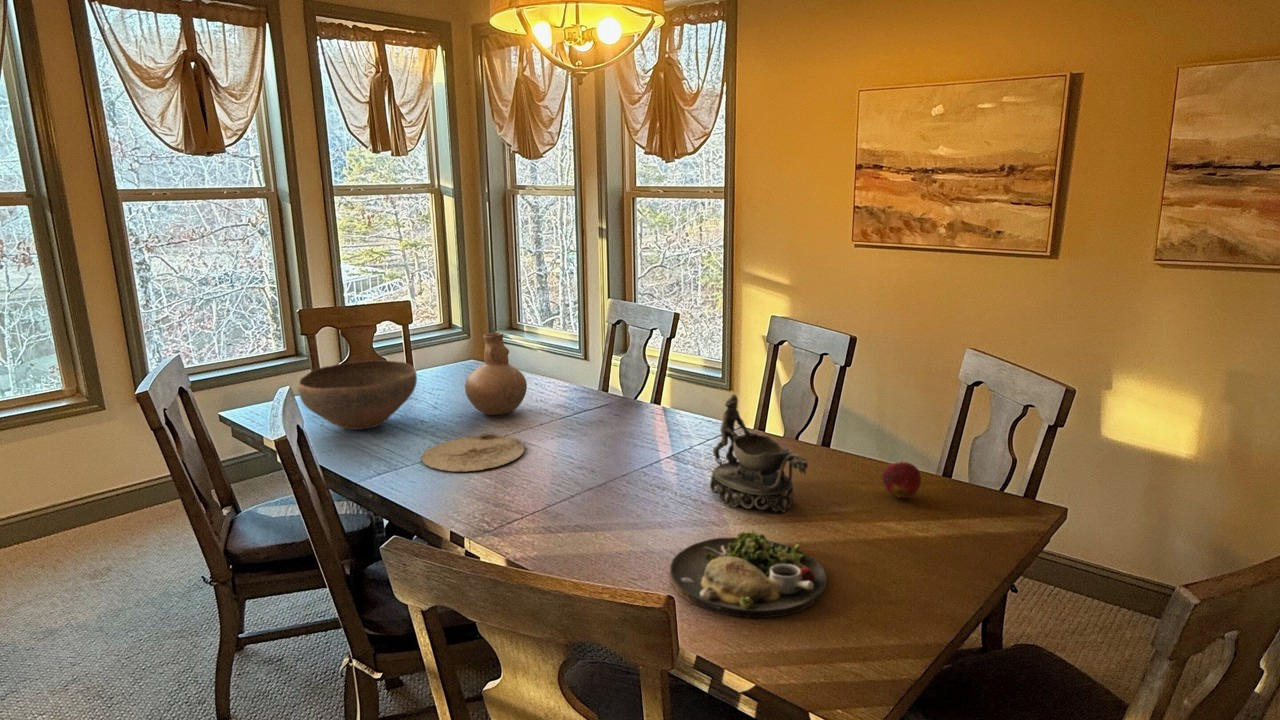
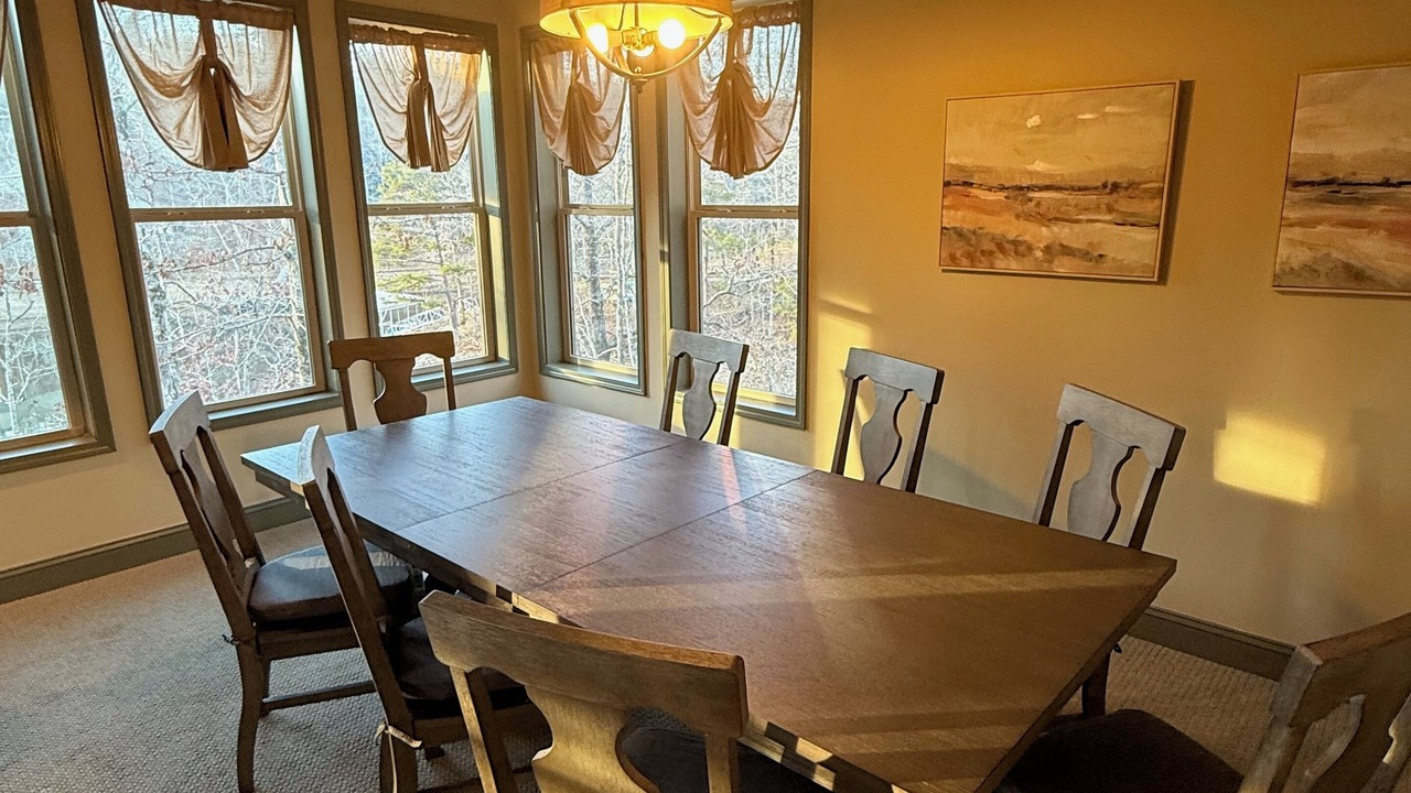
- plate [420,433,525,472]
- decorative bowl [709,393,809,513]
- apple [881,461,922,499]
- dinner plate [668,529,828,619]
- vase [464,332,528,416]
- bowl [297,359,418,431]
